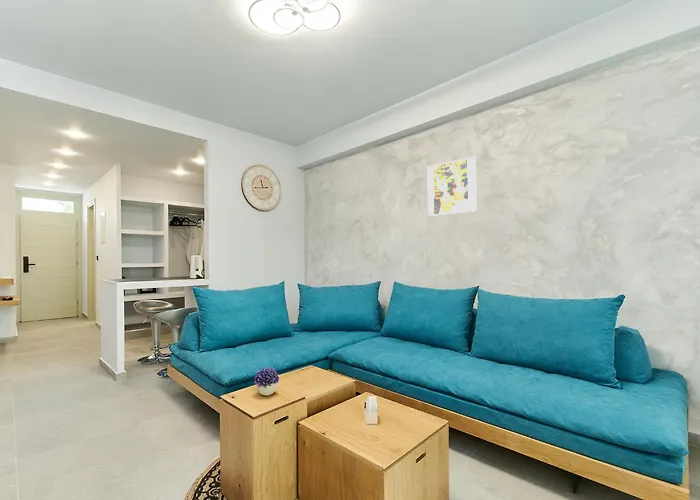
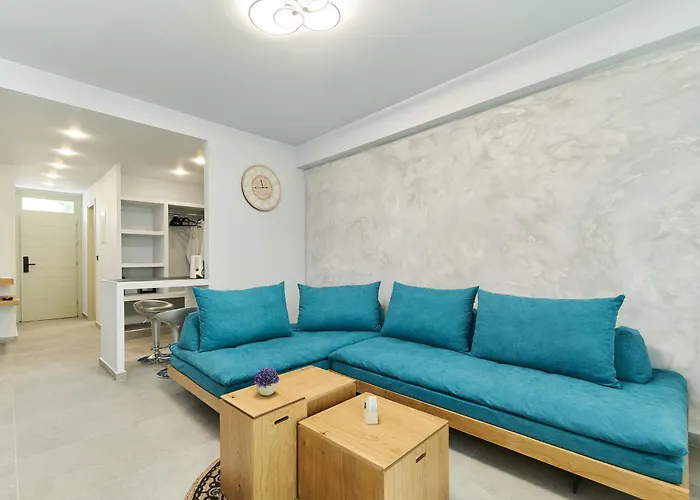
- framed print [426,156,478,217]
